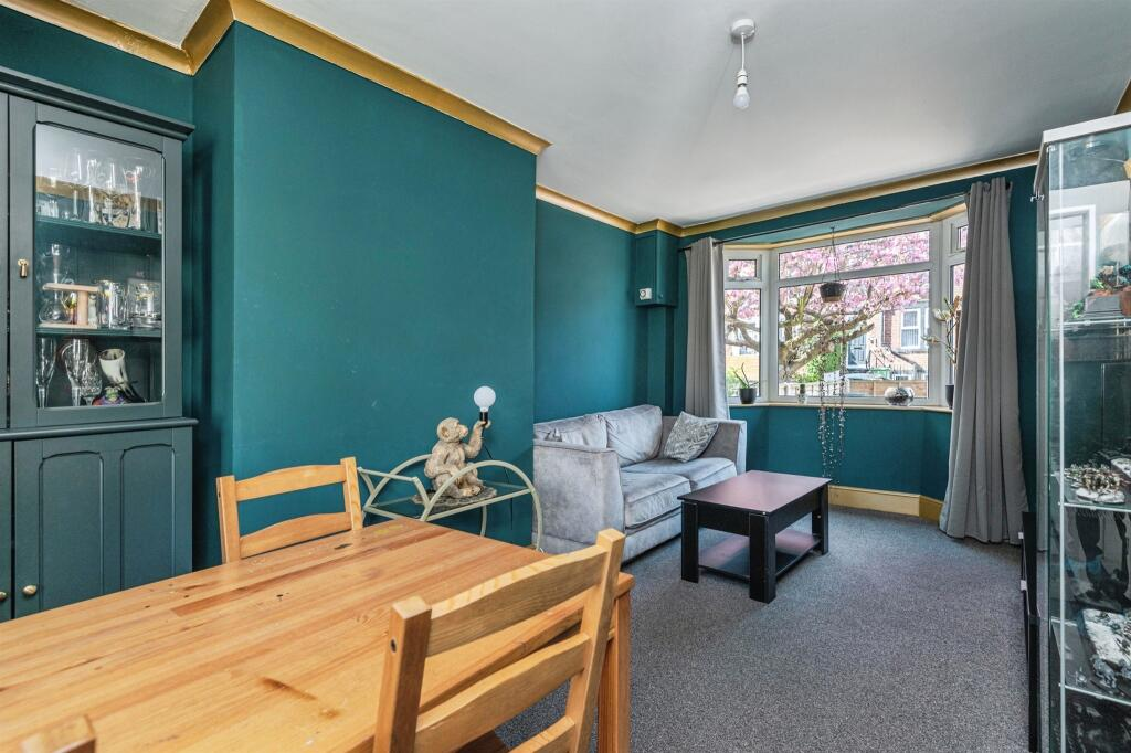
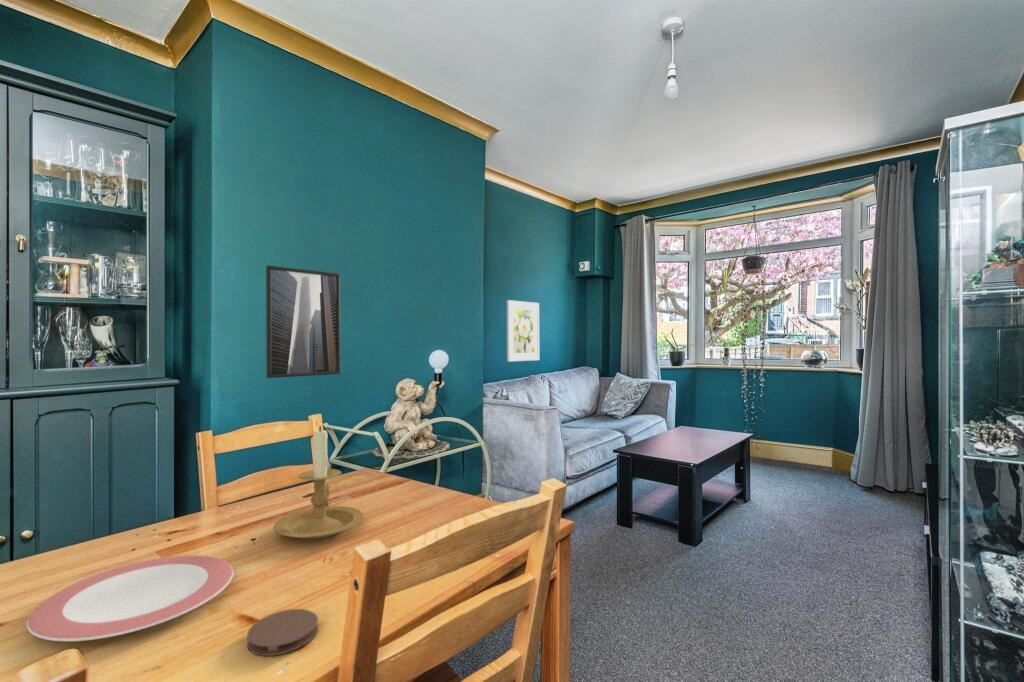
+ candle holder [272,425,365,540]
+ plate [26,554,234,642]
+ coaster [246,608,319,657]
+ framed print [265,265,341,379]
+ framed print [506,299,540,363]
